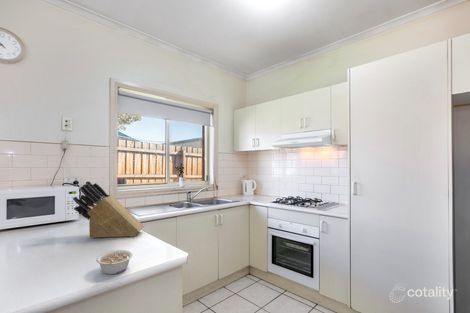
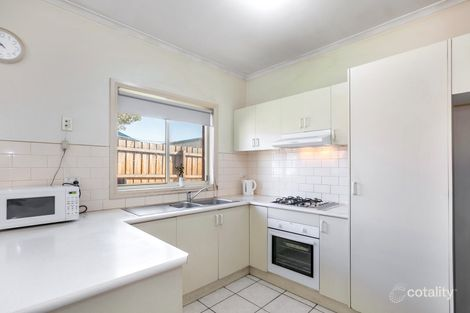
- legume [95,249,134,275]
- knife block [72,180,145,239]
